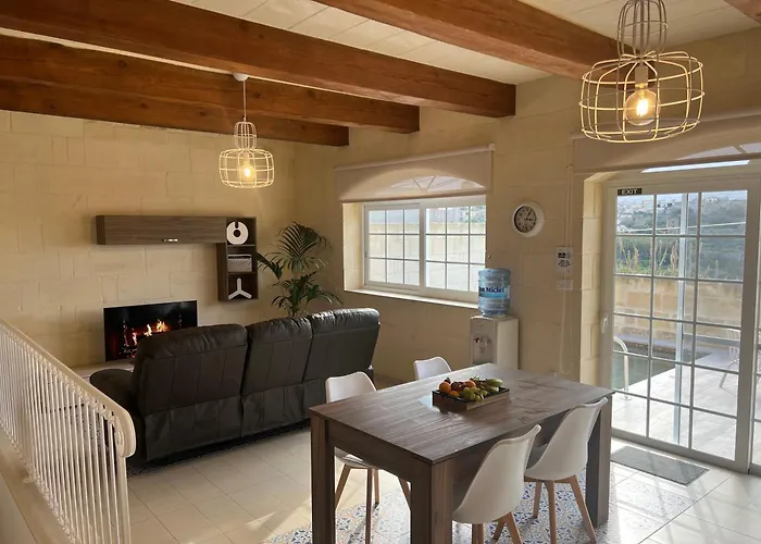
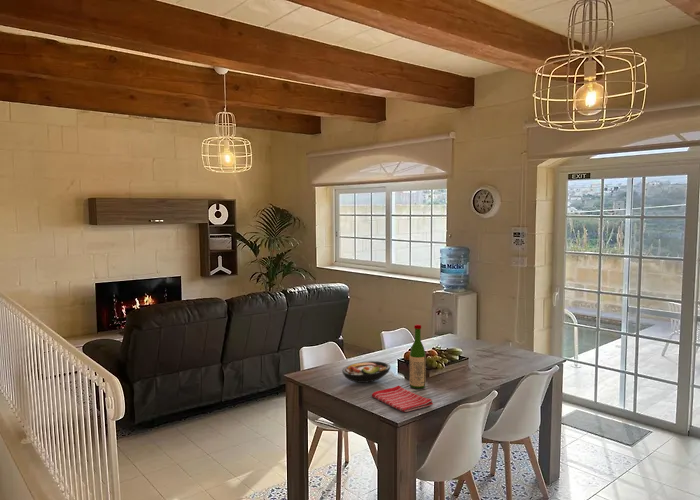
+ dish towel [371,385,434,413]
+ wine bottle [409,324,427,390]
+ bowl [341,360,391,384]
